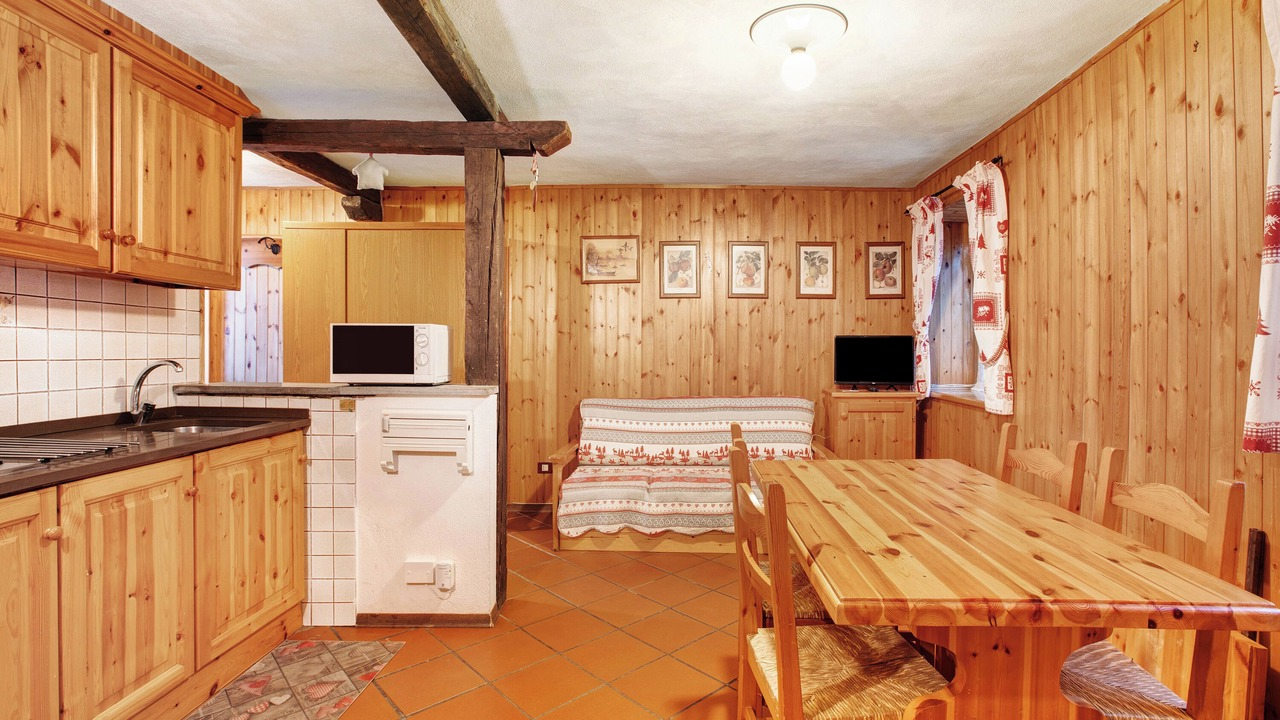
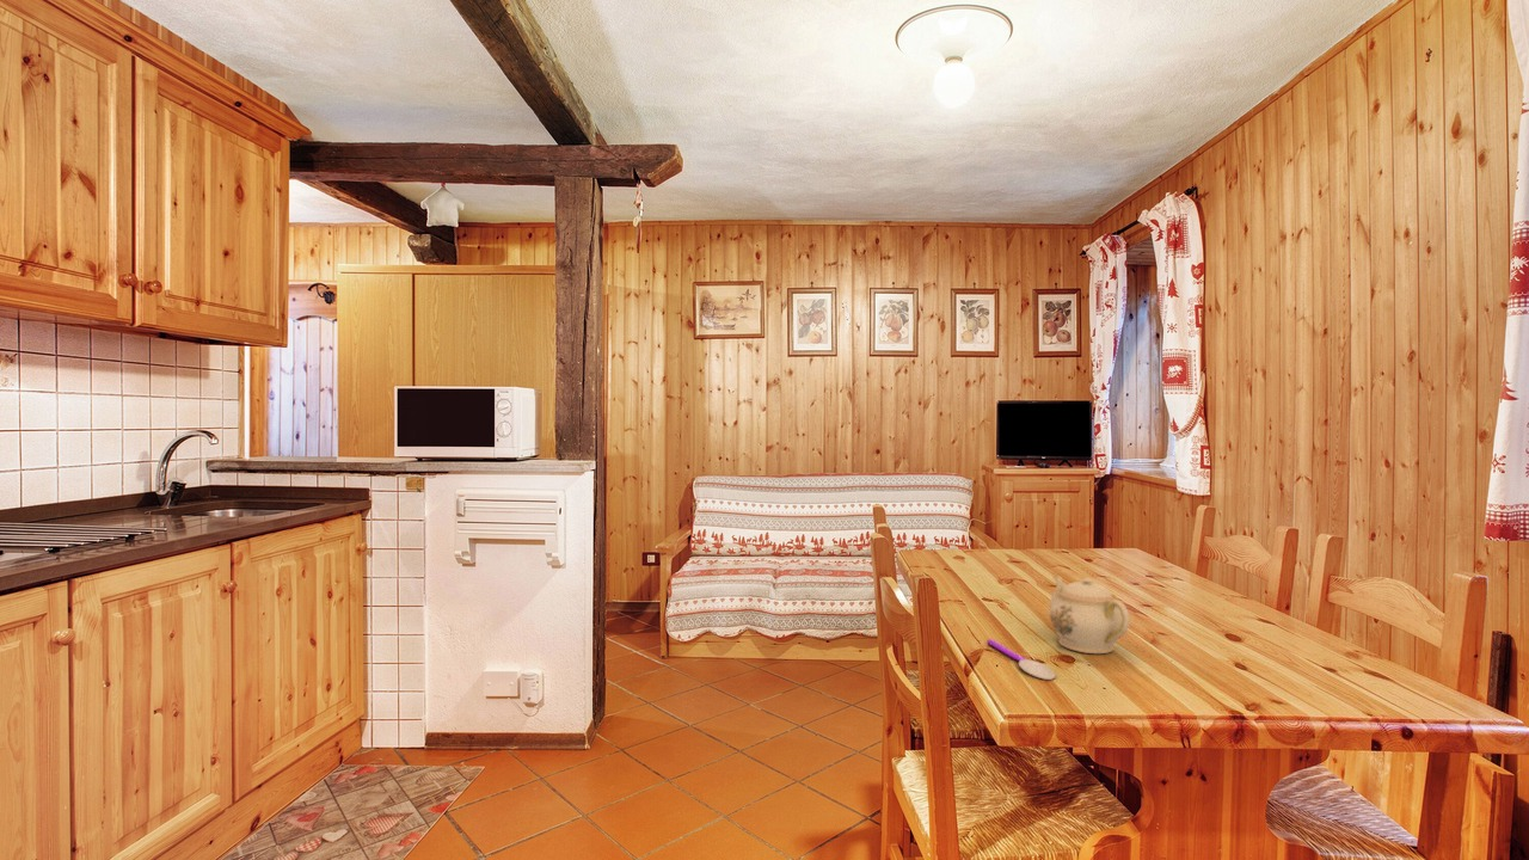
+ teapot [1048,575,1131,655]
+ spoon [985,638,1056,681]
